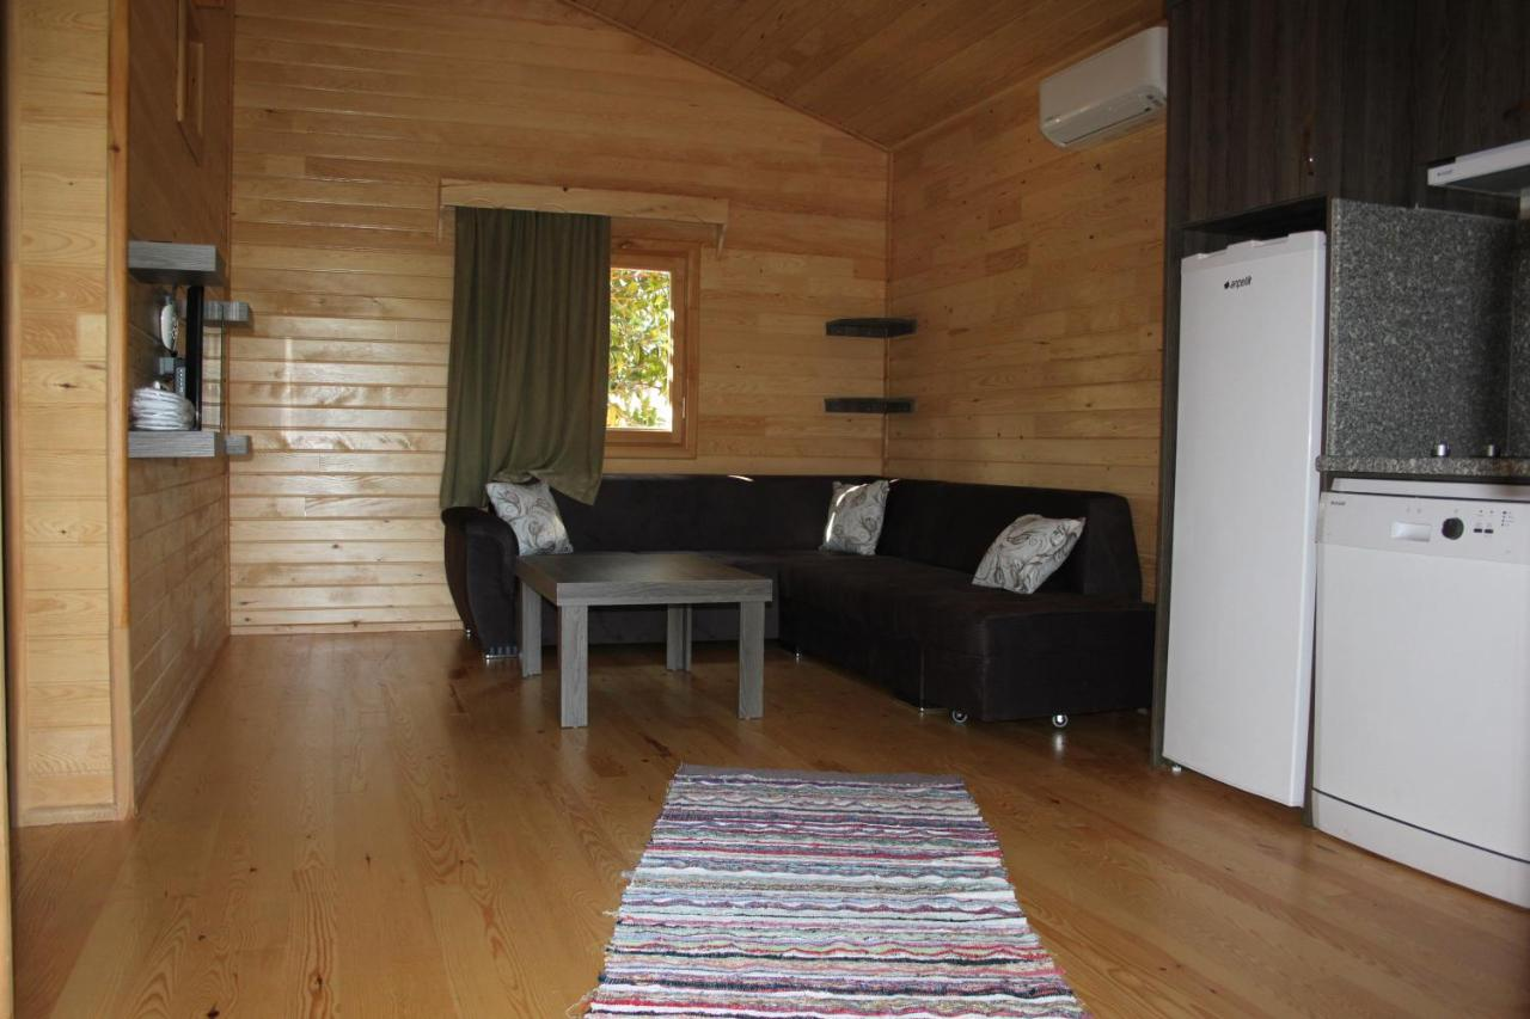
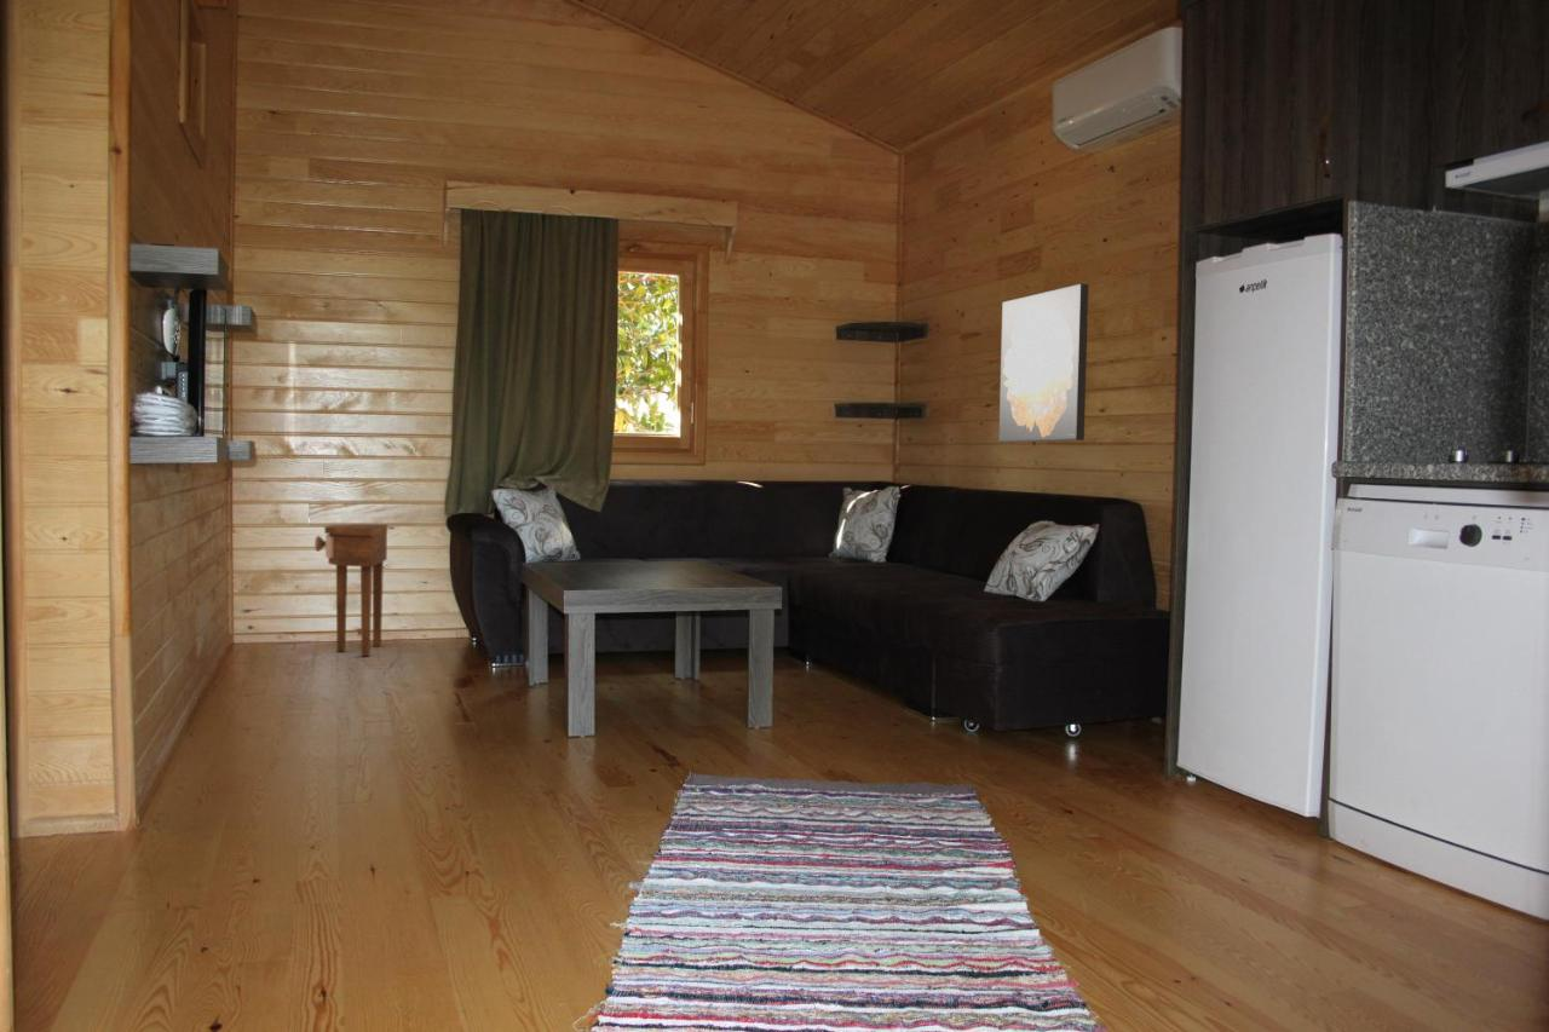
+ wall art [997,282,1089,444]
+ side table [313,523,388,657]
